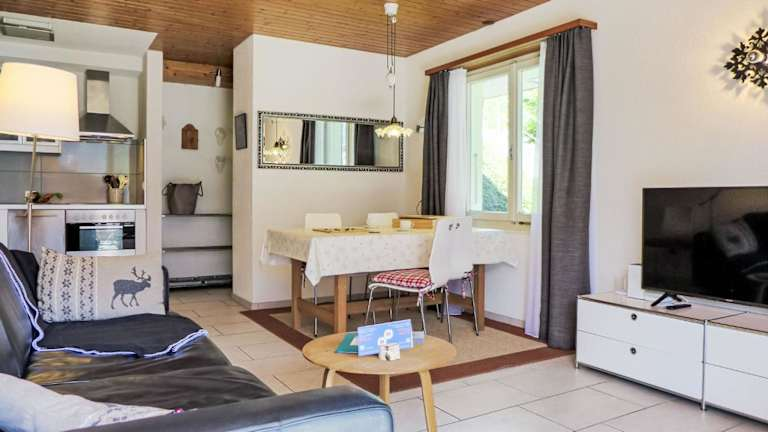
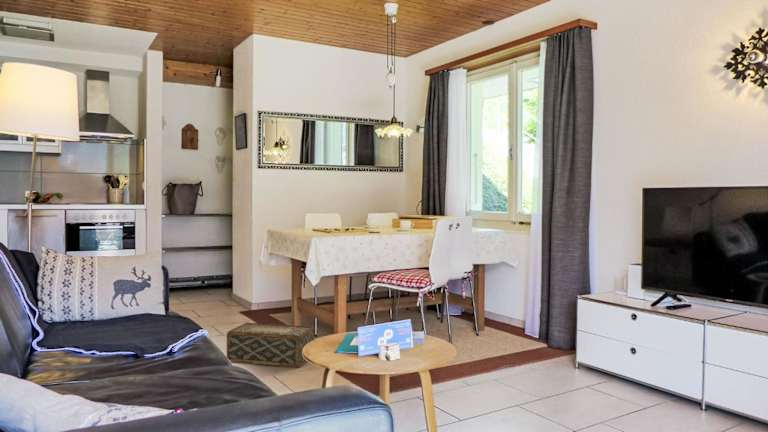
+ woven basket [226,322,315,369]
